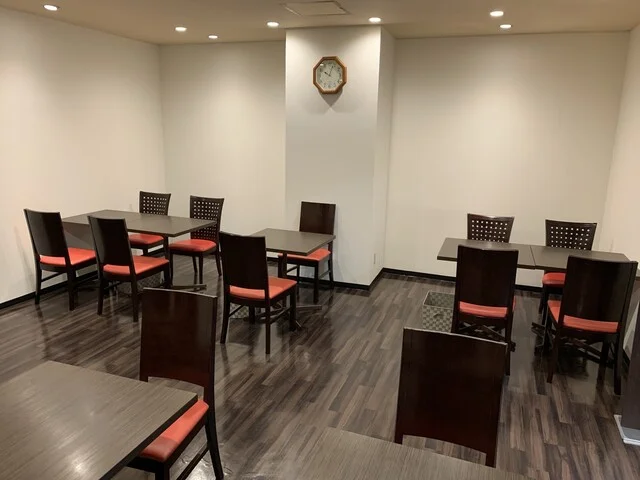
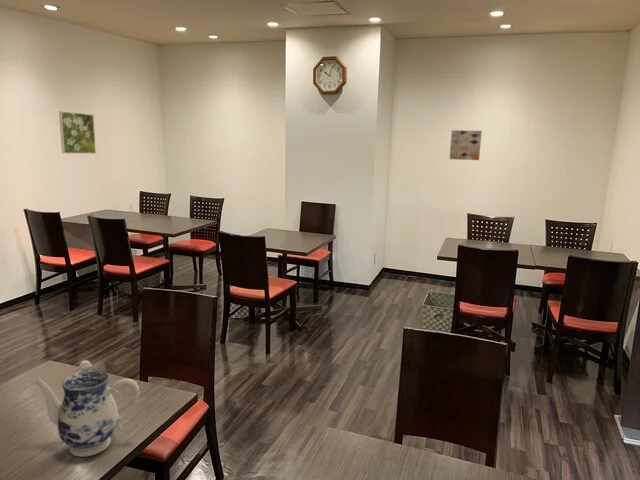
+ wall art [449,129,483,161]
+ teapot [31,359,141,458]
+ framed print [58,110,97,155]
